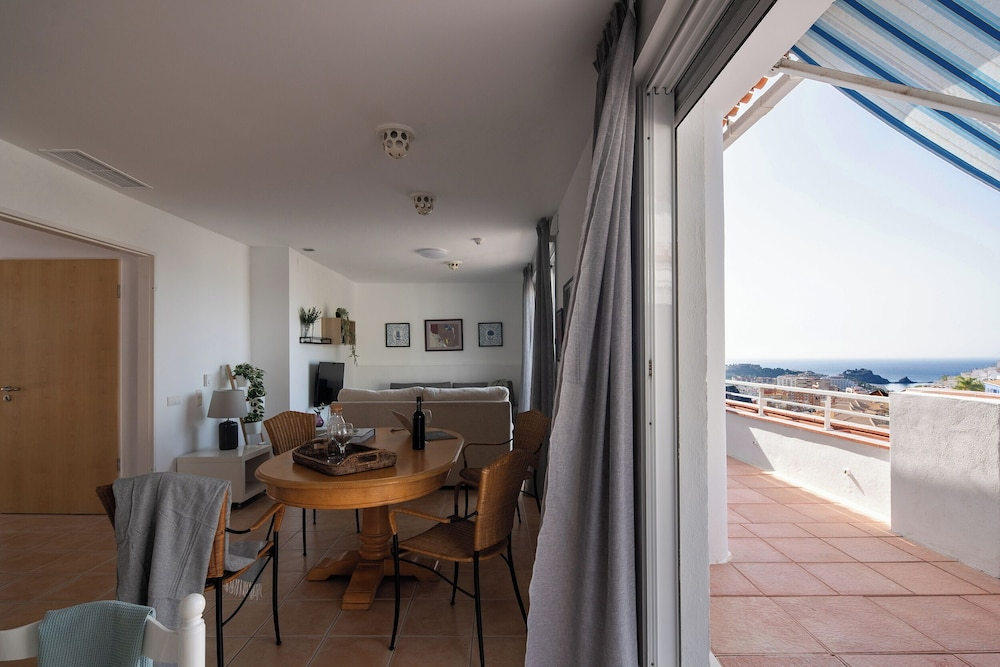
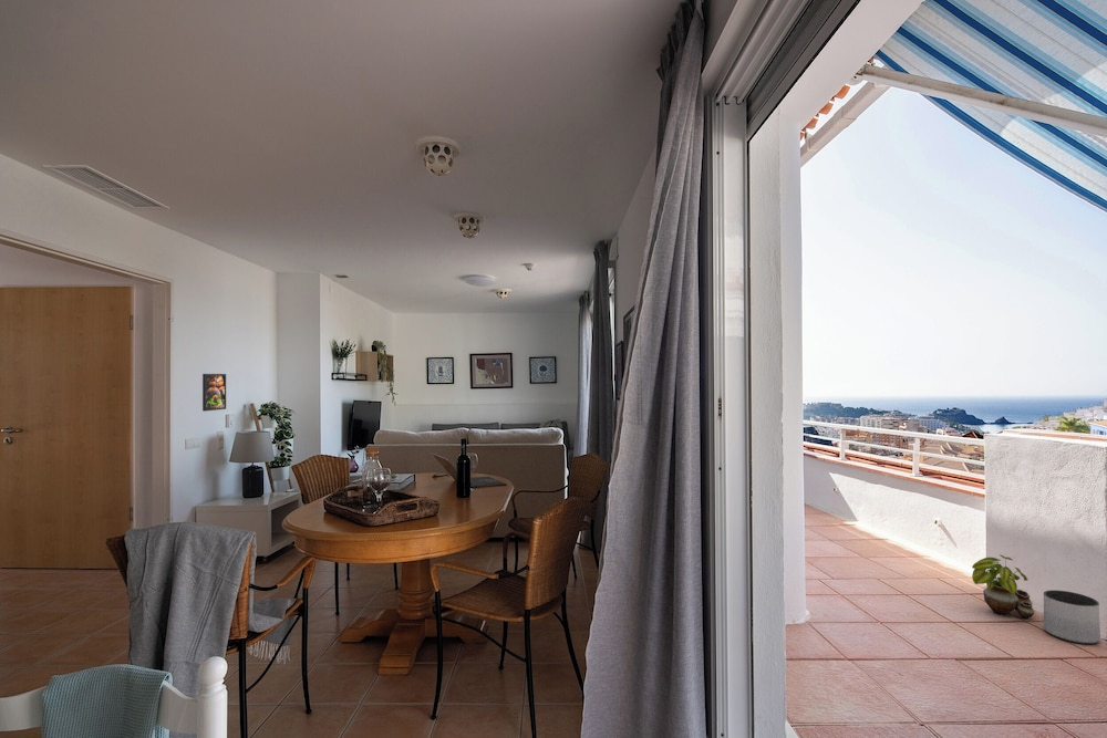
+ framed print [201,373,227,413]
+ potted plant [971,553,1036,620]
+ planter [1043,589,1101,645]
